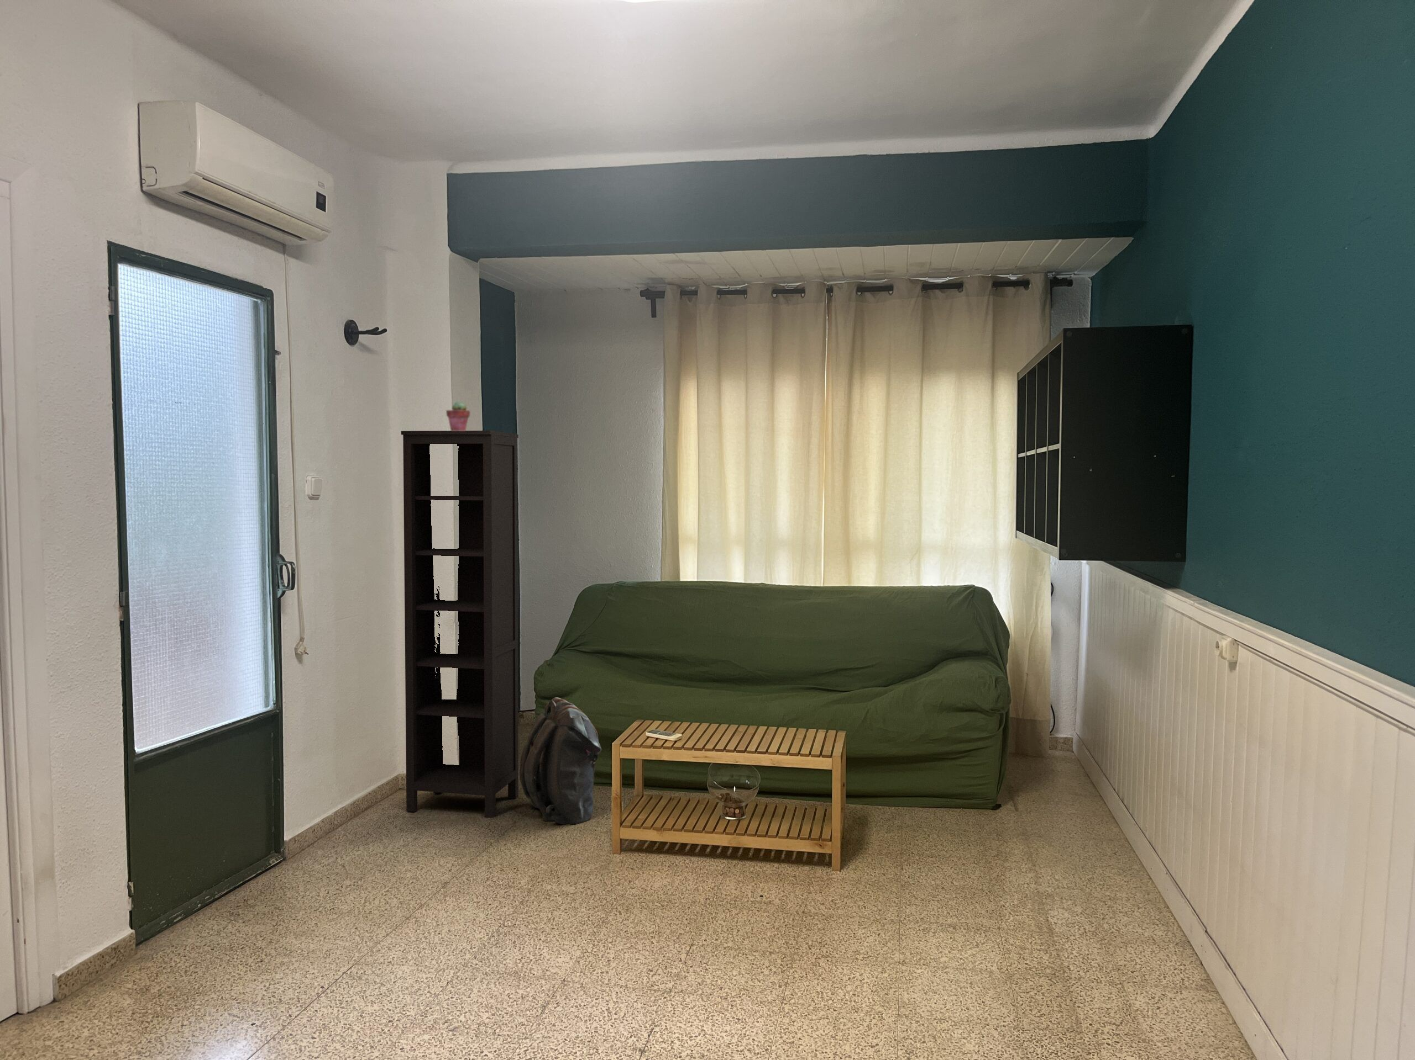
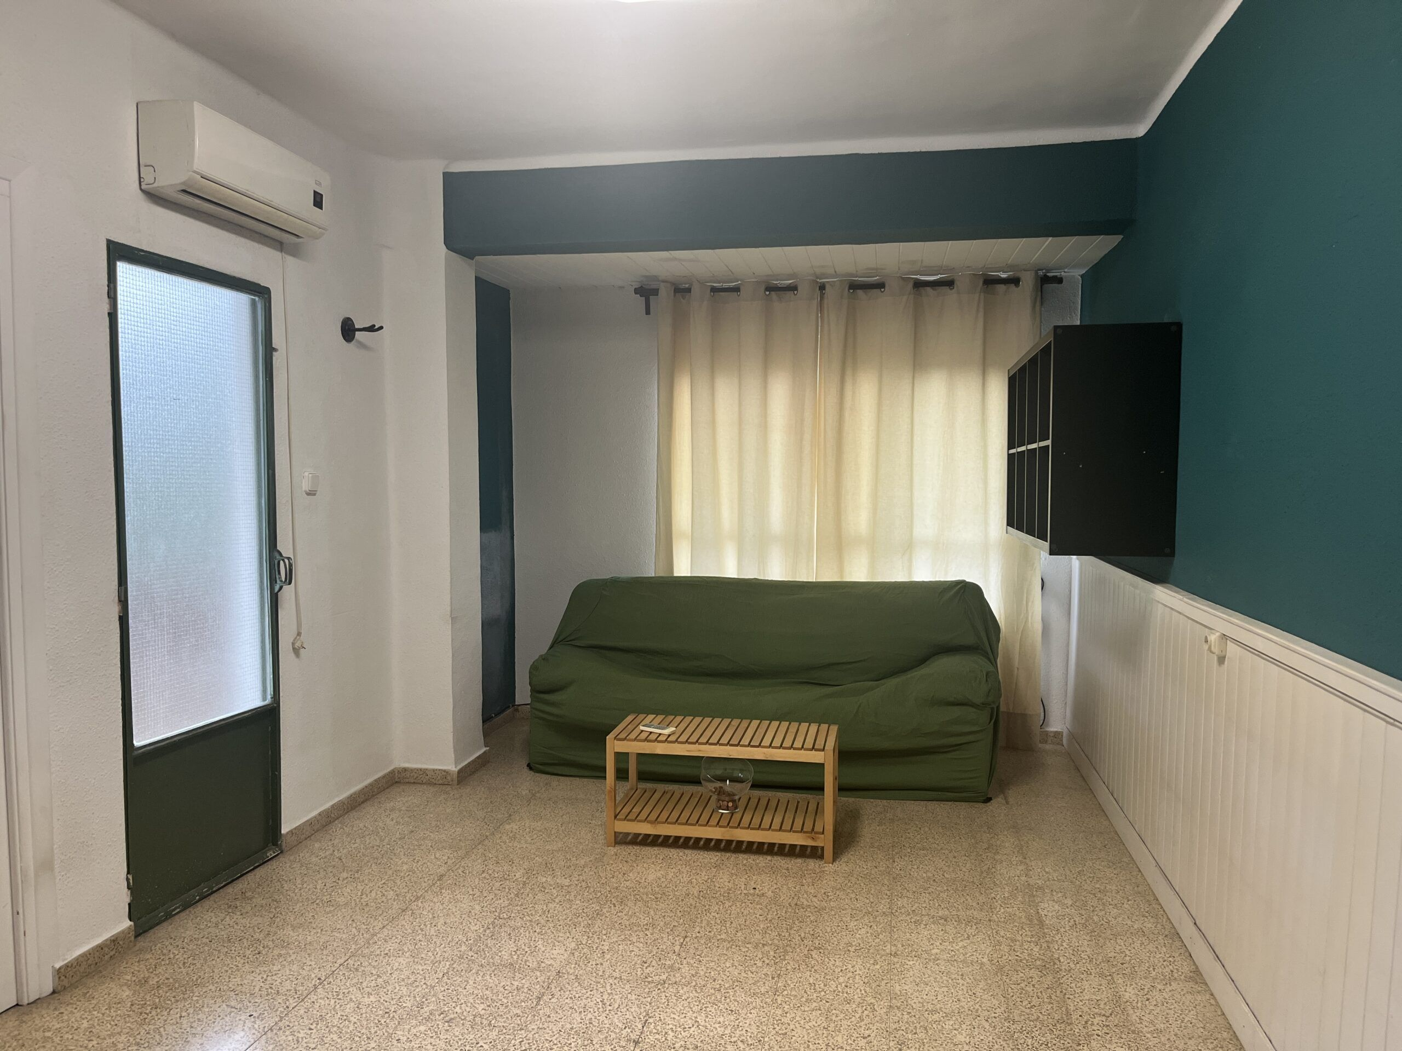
- potted succulent [446,401,470,431]
- bookcase [401,430,519,818]
- backpack [519,697,603,825]
